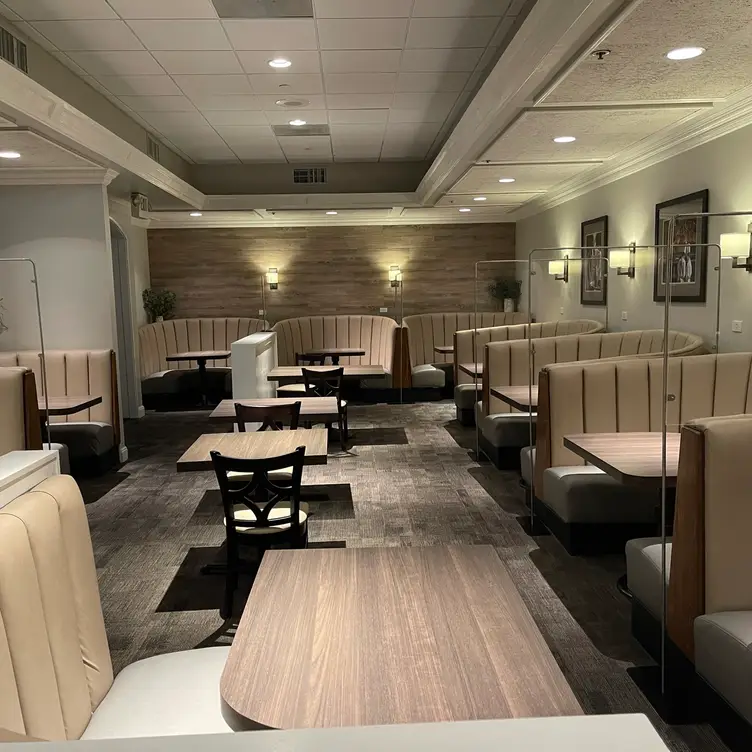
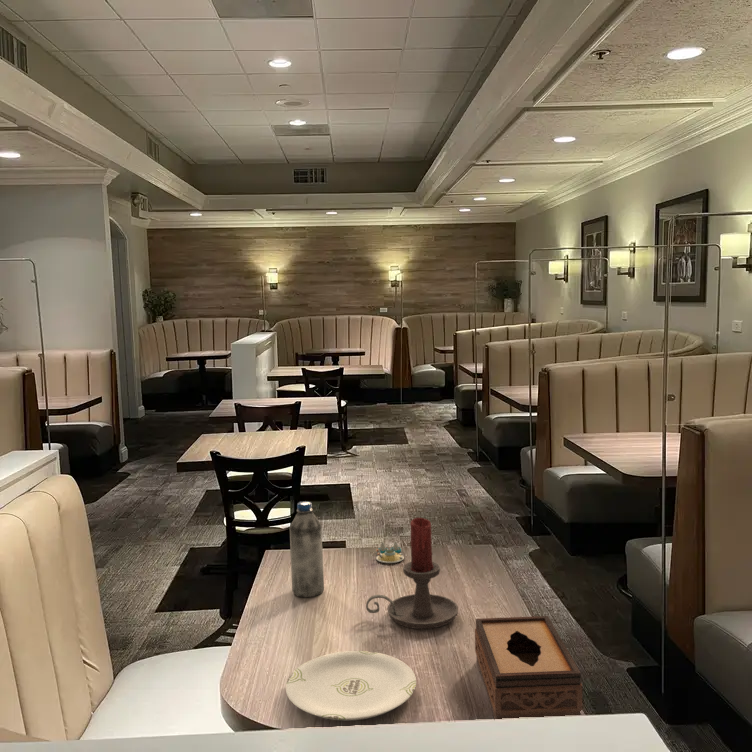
+ tissue box [474,615,583,720]
+ water bottle [288,500,325,598]
+ plate [285,650,417,721]
+ salt and pepper shaker set [375,540,405,564]
+ candle holder [365,517,459,630]
